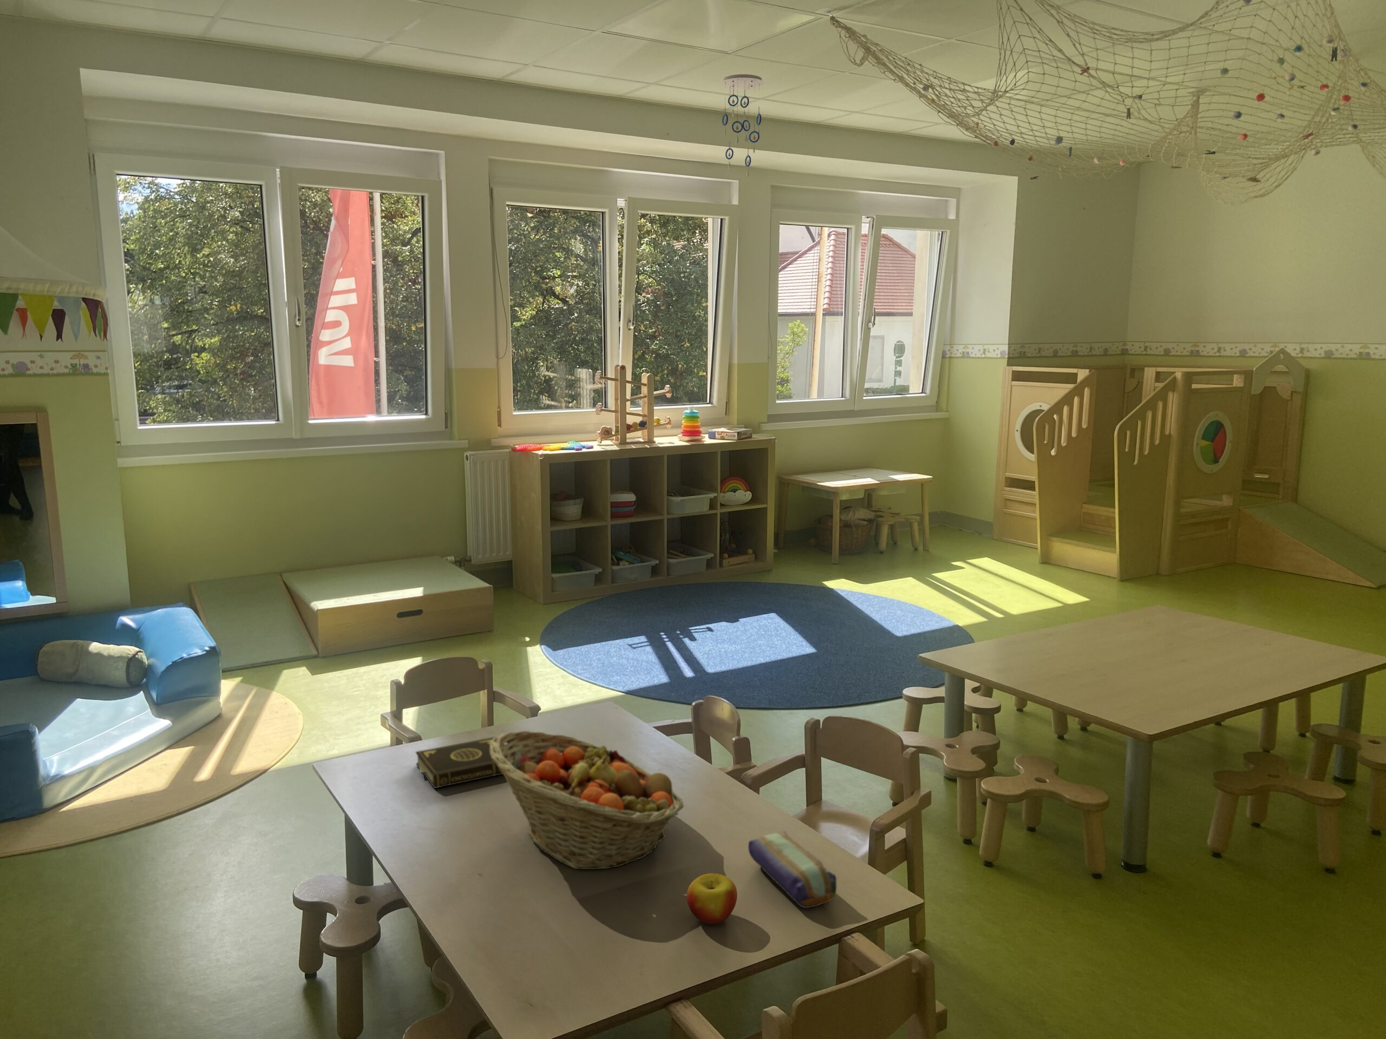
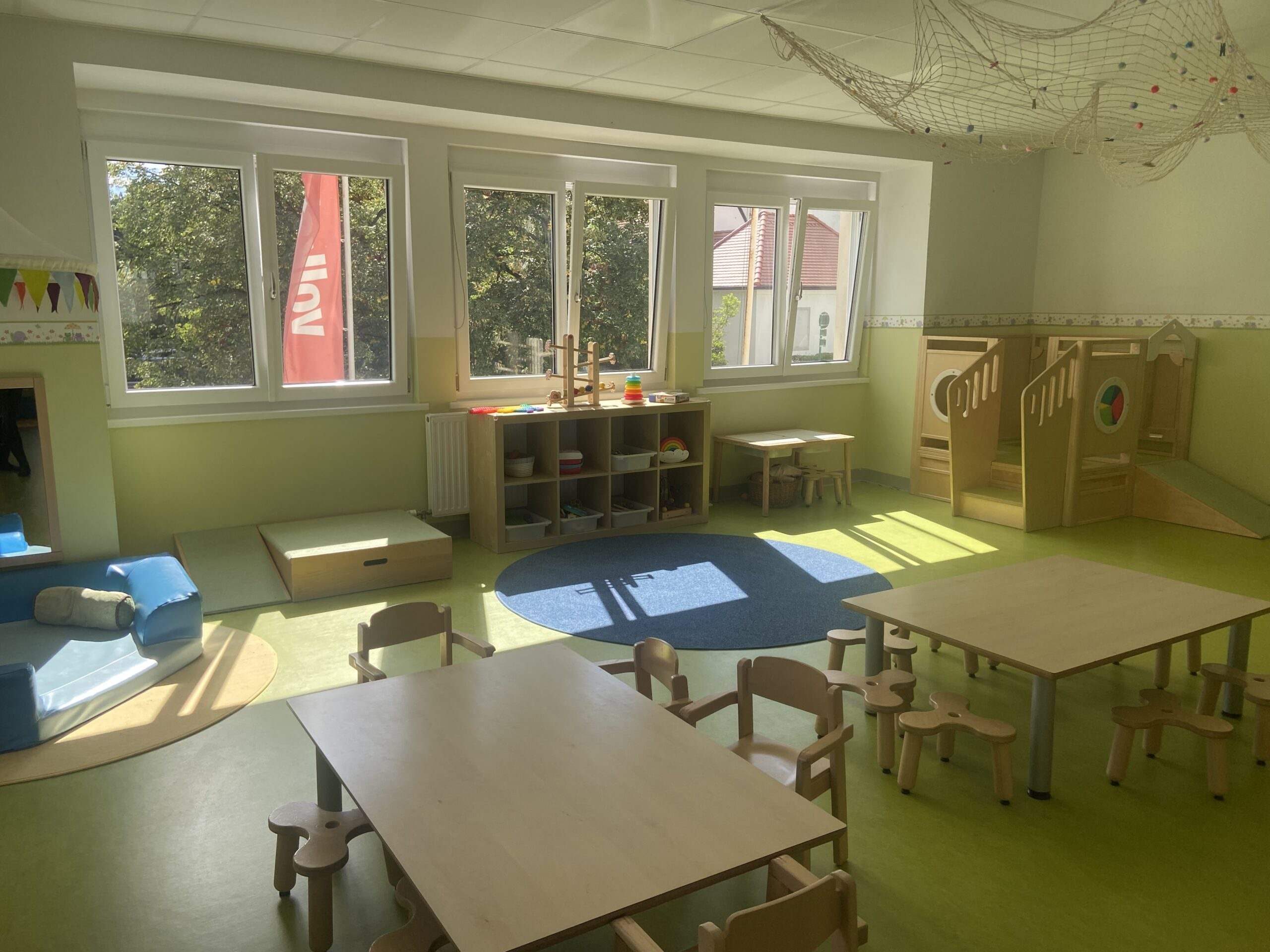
- fruit basket [490,730,684,870]
- pencil case [748,831,837,909]
- book [416,736,513,789]
- ceiling mobile [720,73,765,178]
- apple [686,873,738,925]
